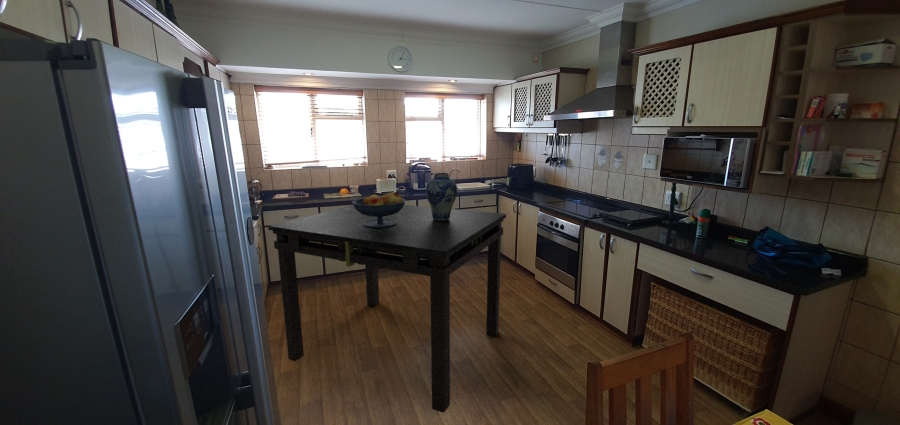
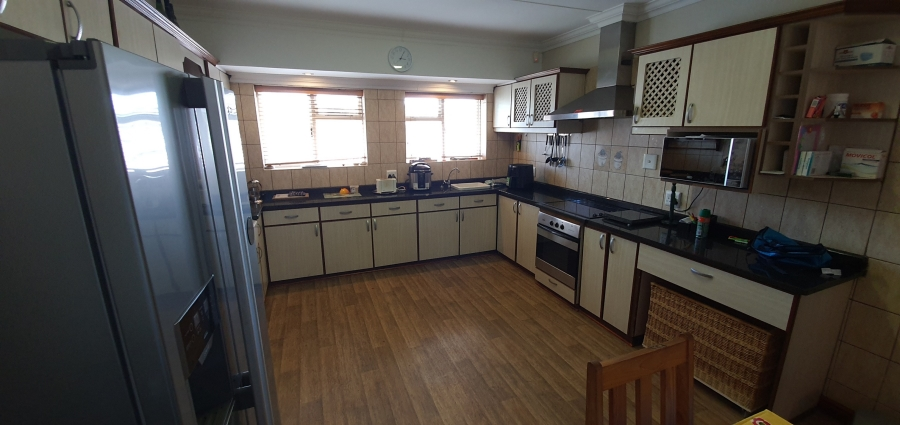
- vase [425,172,458,221]
- dining table [267,204,507,413]
- fruit bowl [351,192,406,228]
